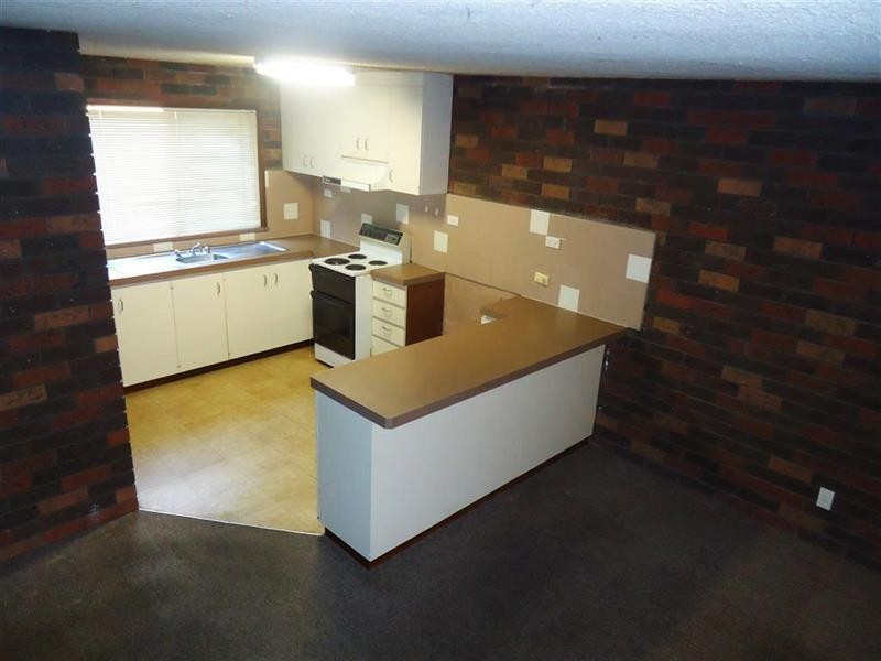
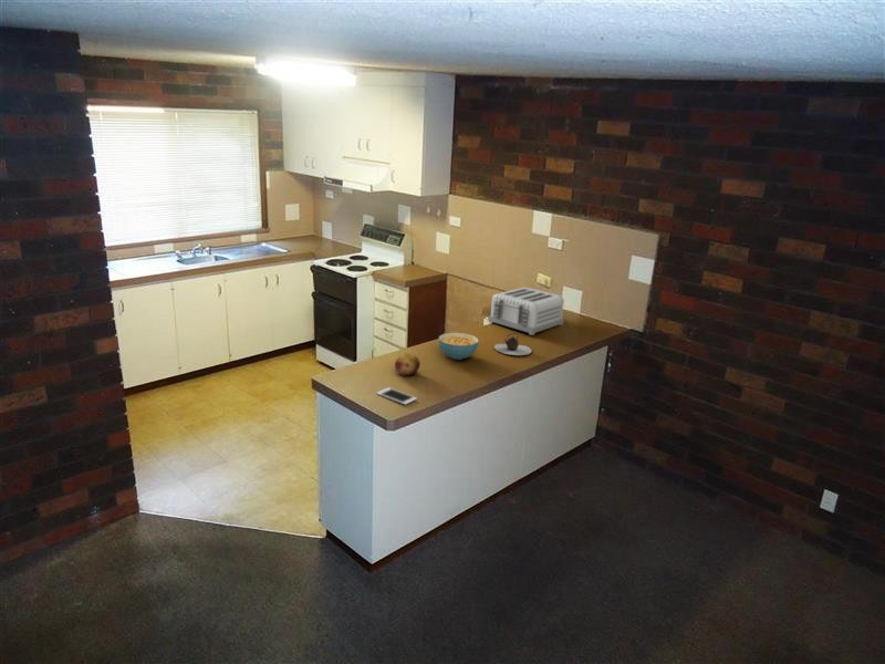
+ cell phone [375,386,418,406]
+ toaster [488,287,565,336]
+ cereal bowl [438,332,480,361]
+ fruit [394,352,421,376]
+ teapot [493,332,533,356]
